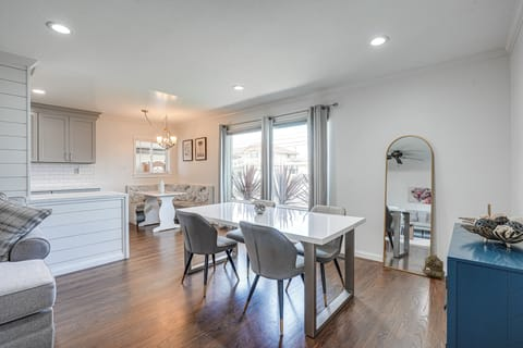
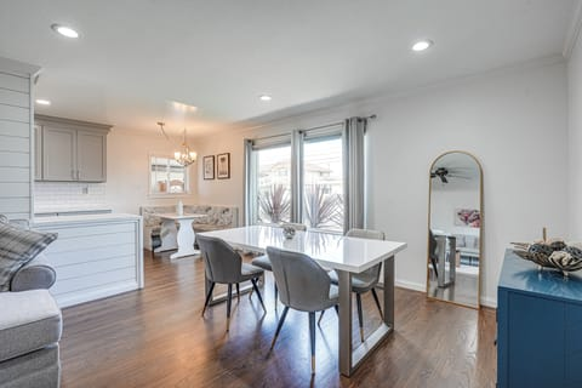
- wall caddy [422,253,446,279]
